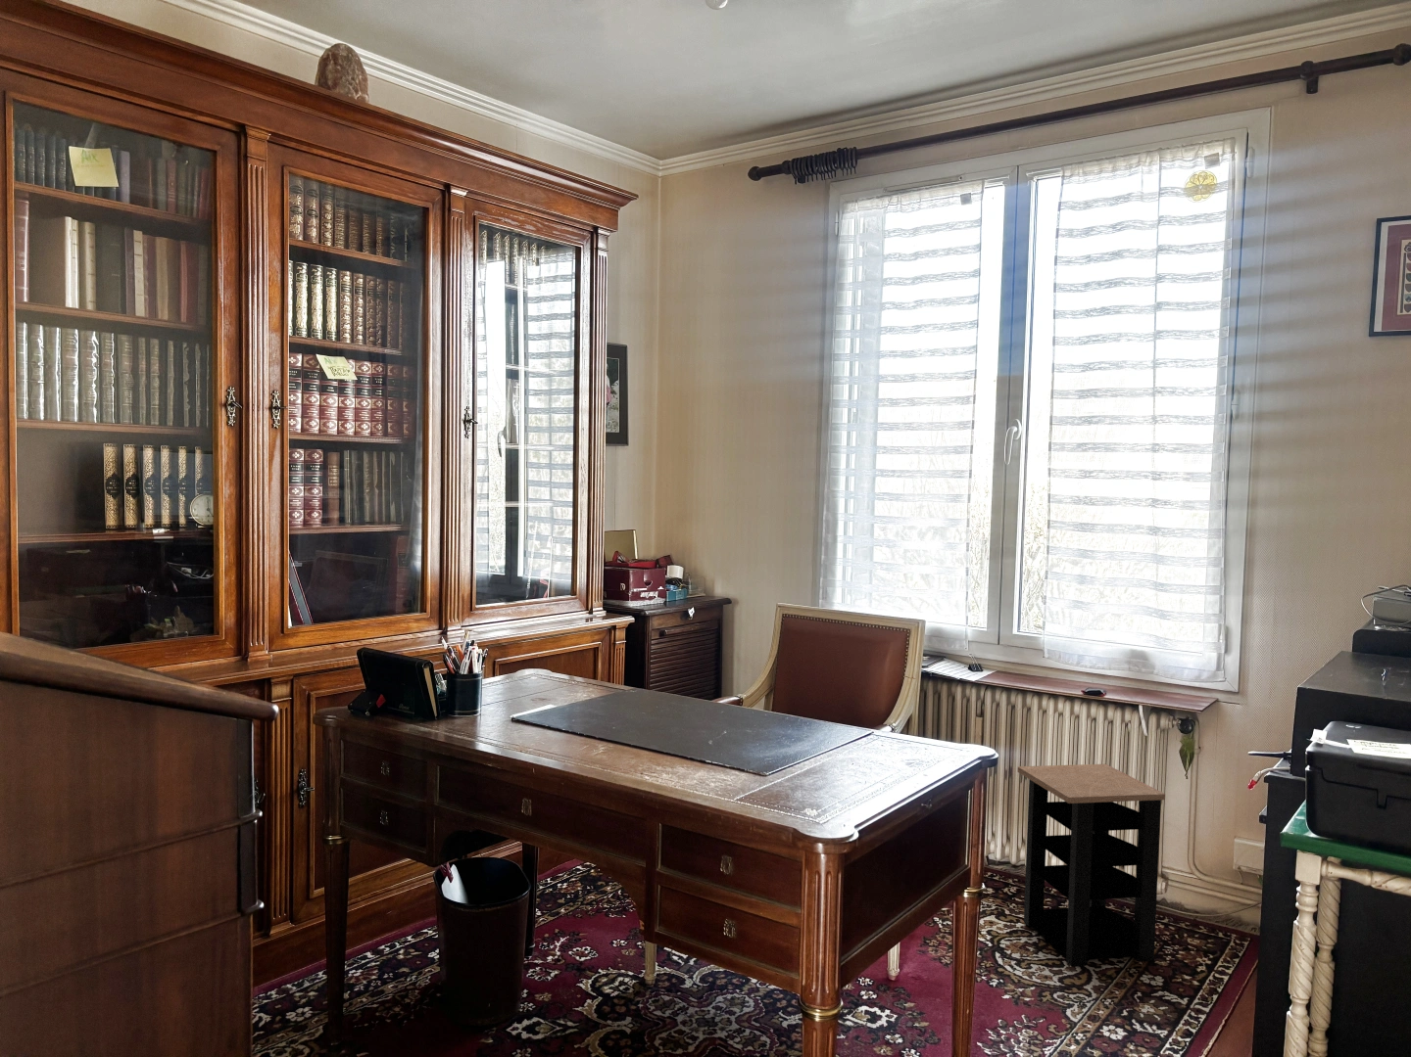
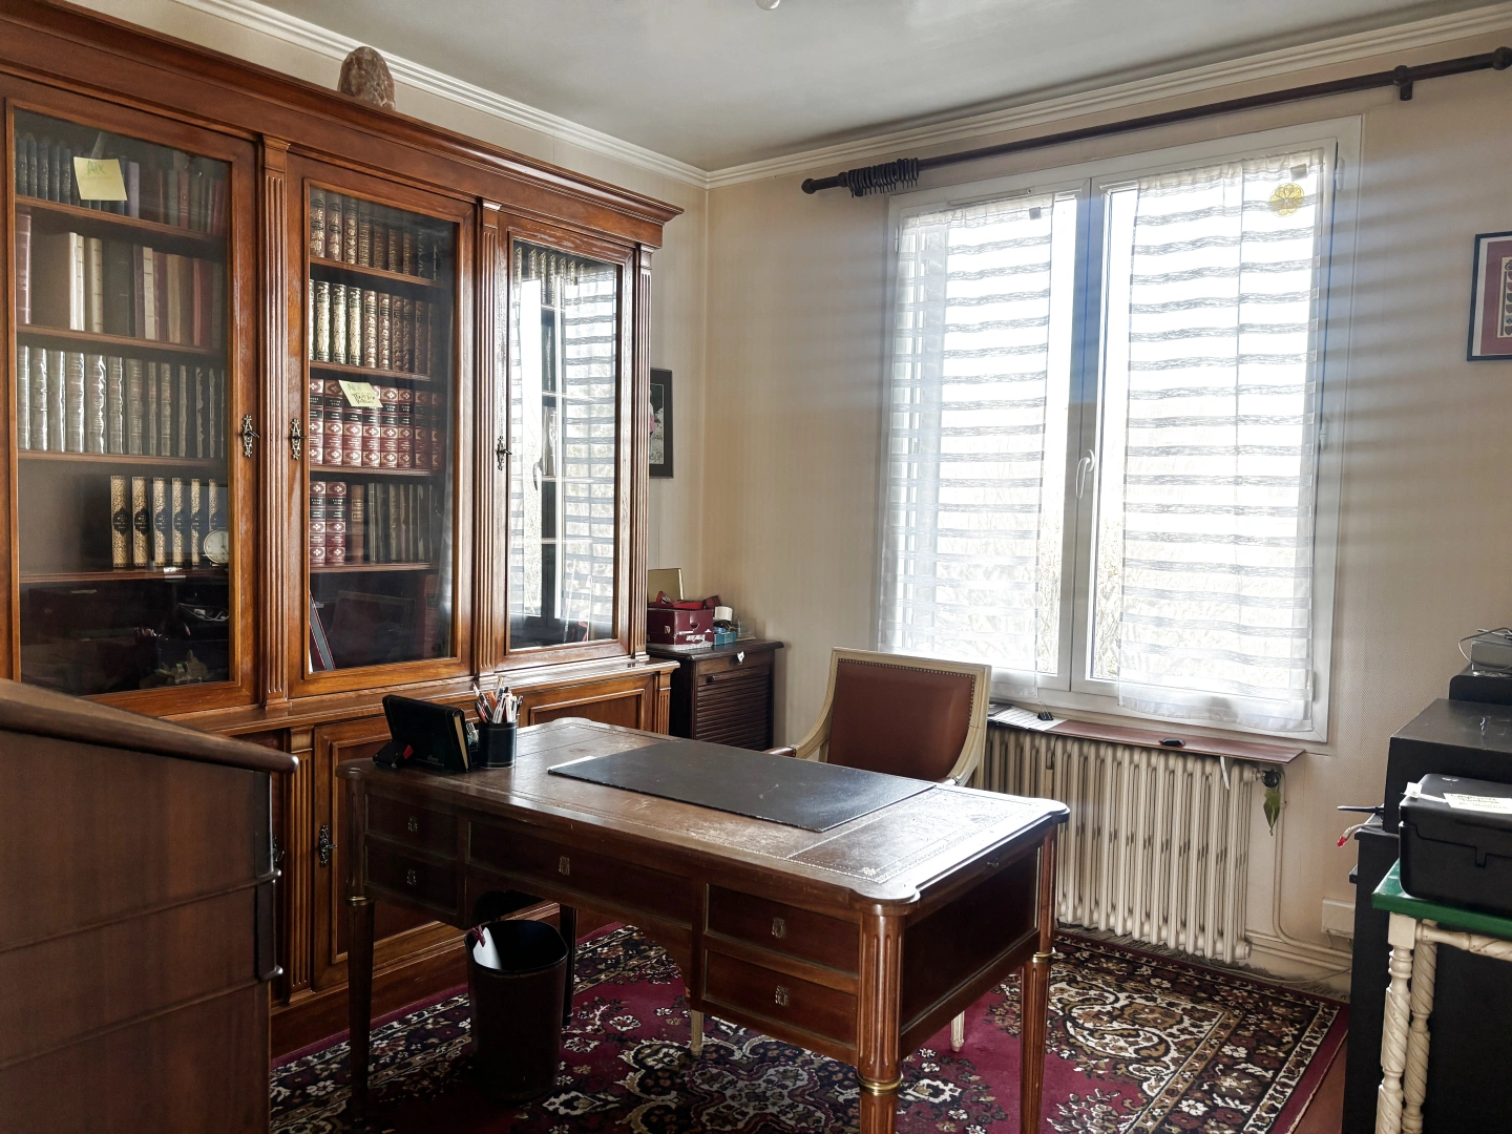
- side table [1017,764,1167,967]
